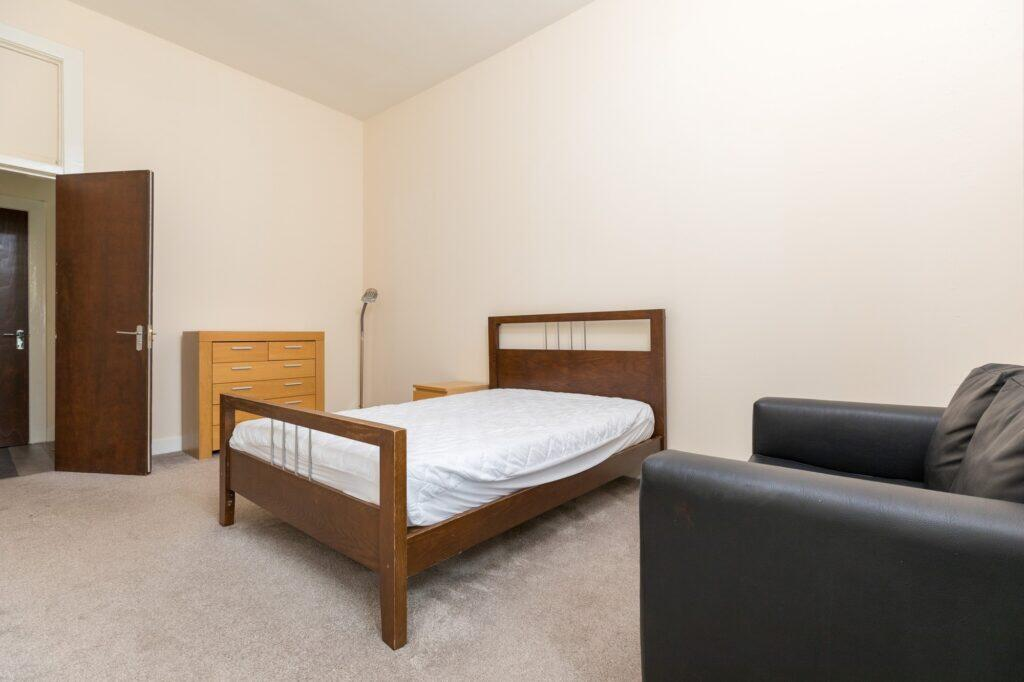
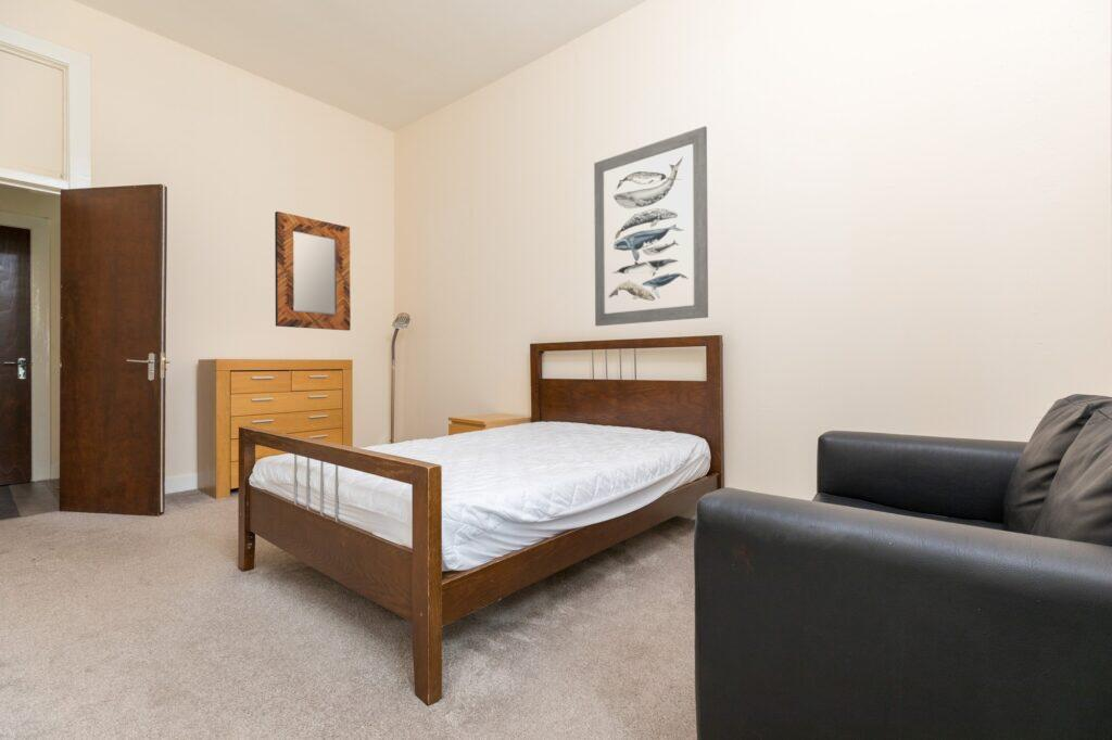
+ wall art [593,125,709,327]
+ home mirror [274,210,352,332]
